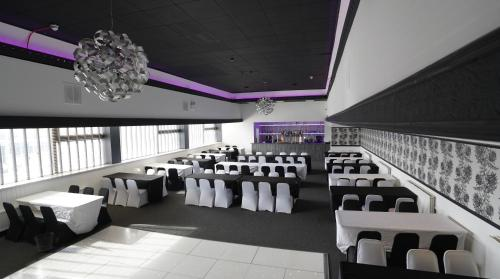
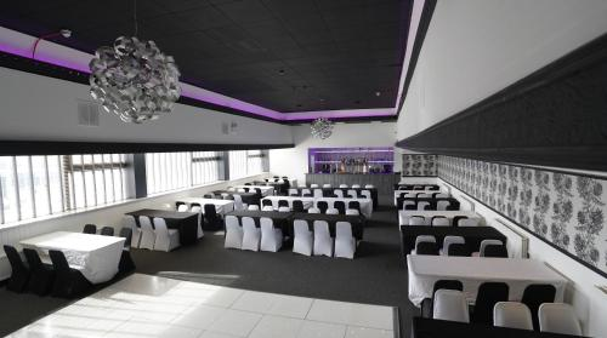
- wastebasket [34,231,54,253]
